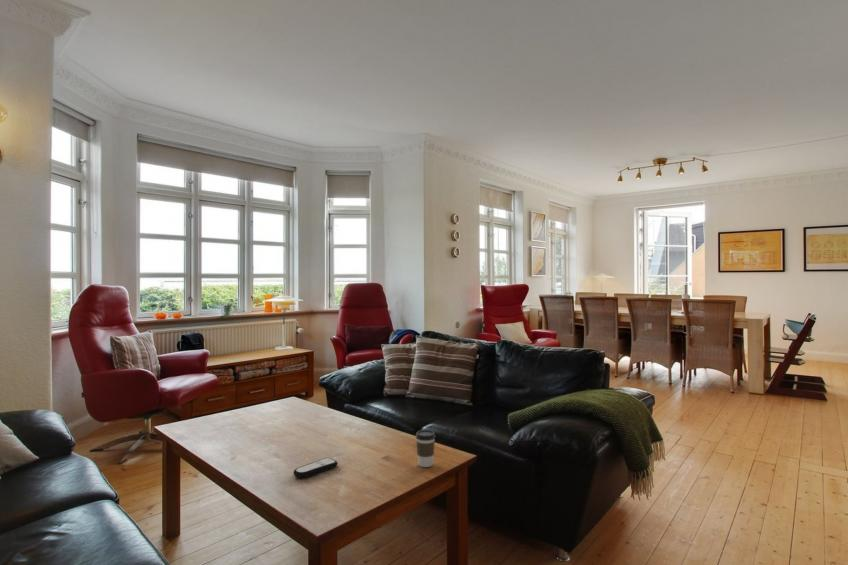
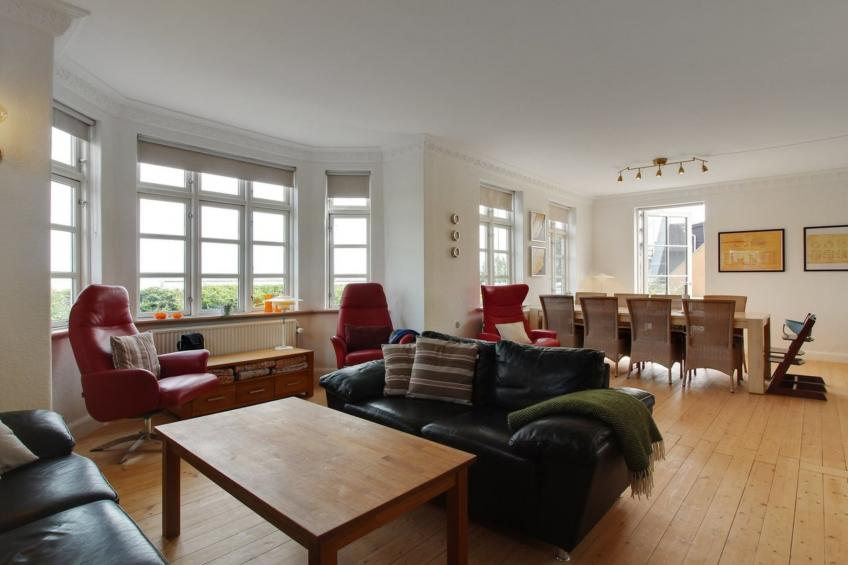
- coffee cup [415,429,436,468]
- remote control [292,457,339,479]
